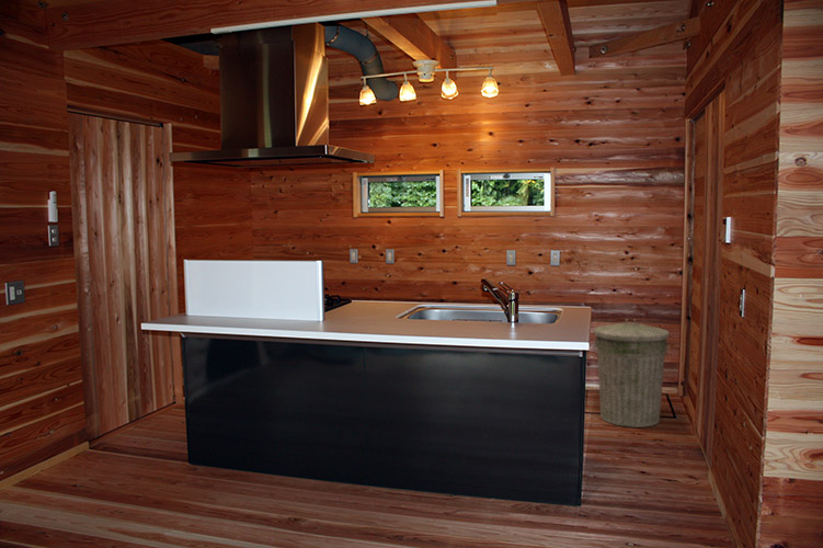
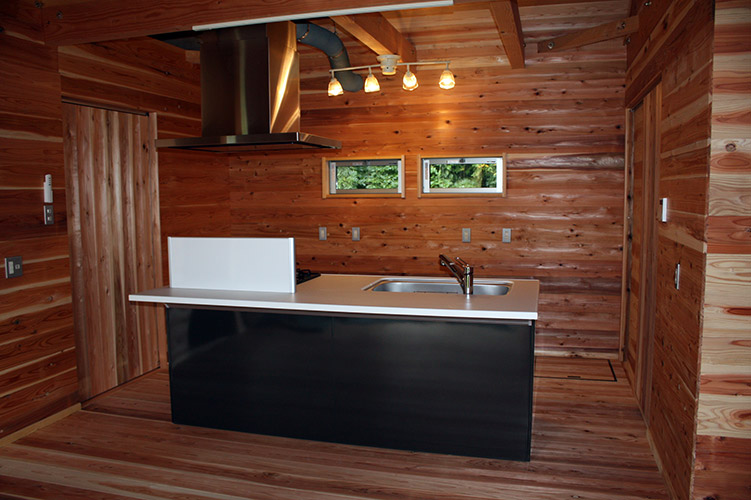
- trash can [593,319,671,429]
